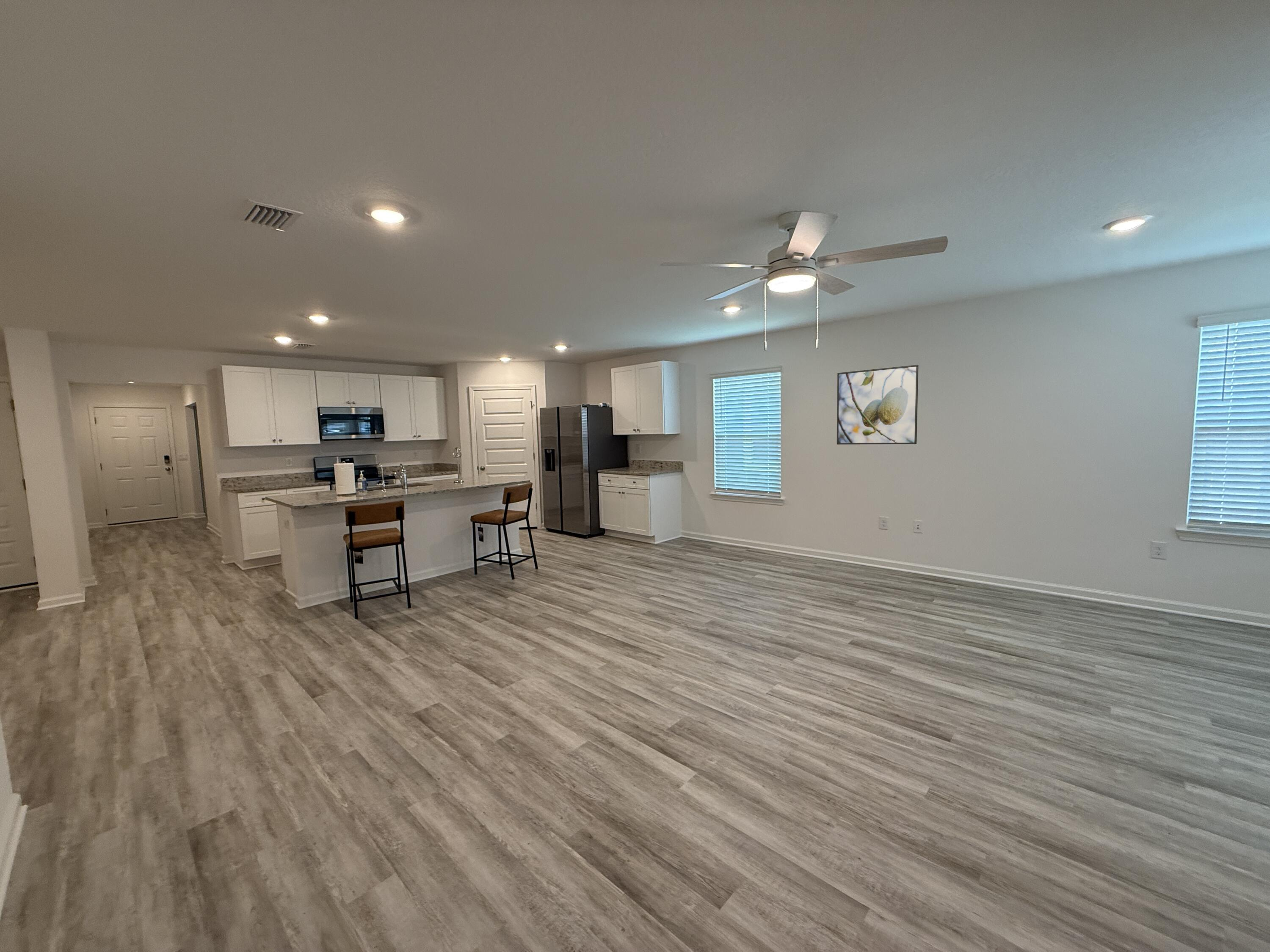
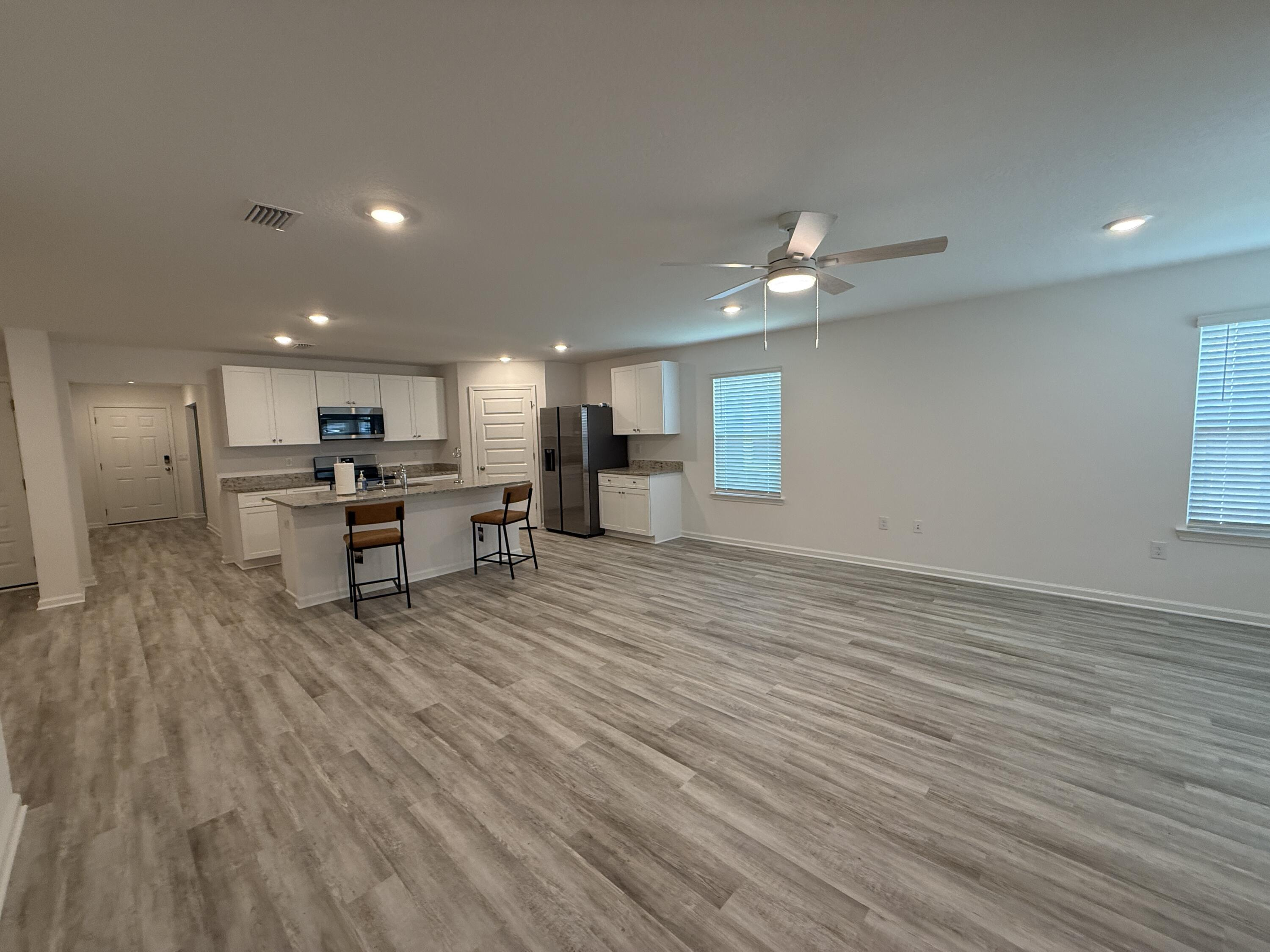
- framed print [837,364,919,445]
